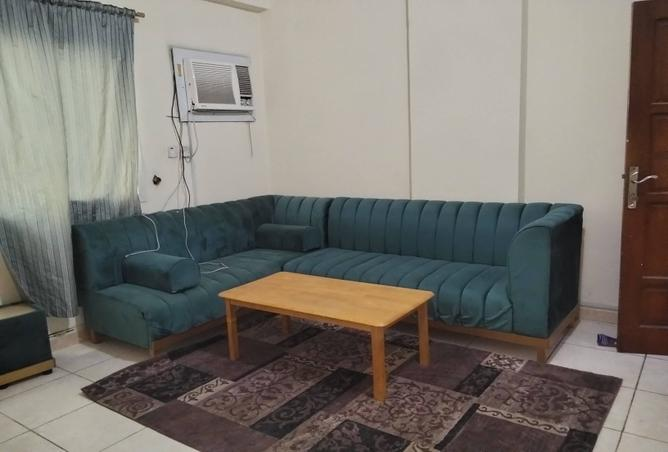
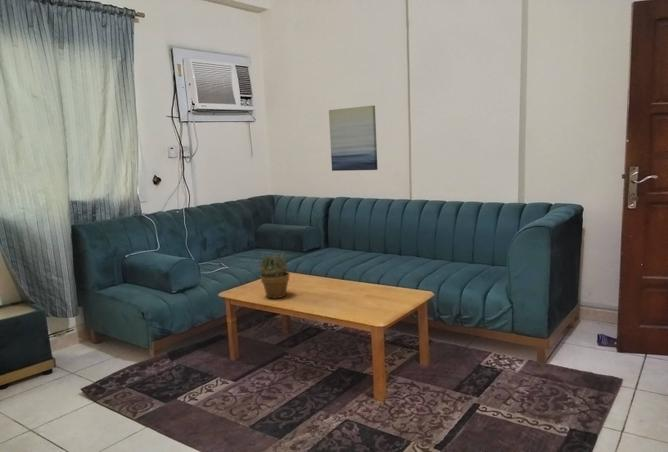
+ wall art [328,104,379,172]
+ potted cactus [256,251,293,300]
